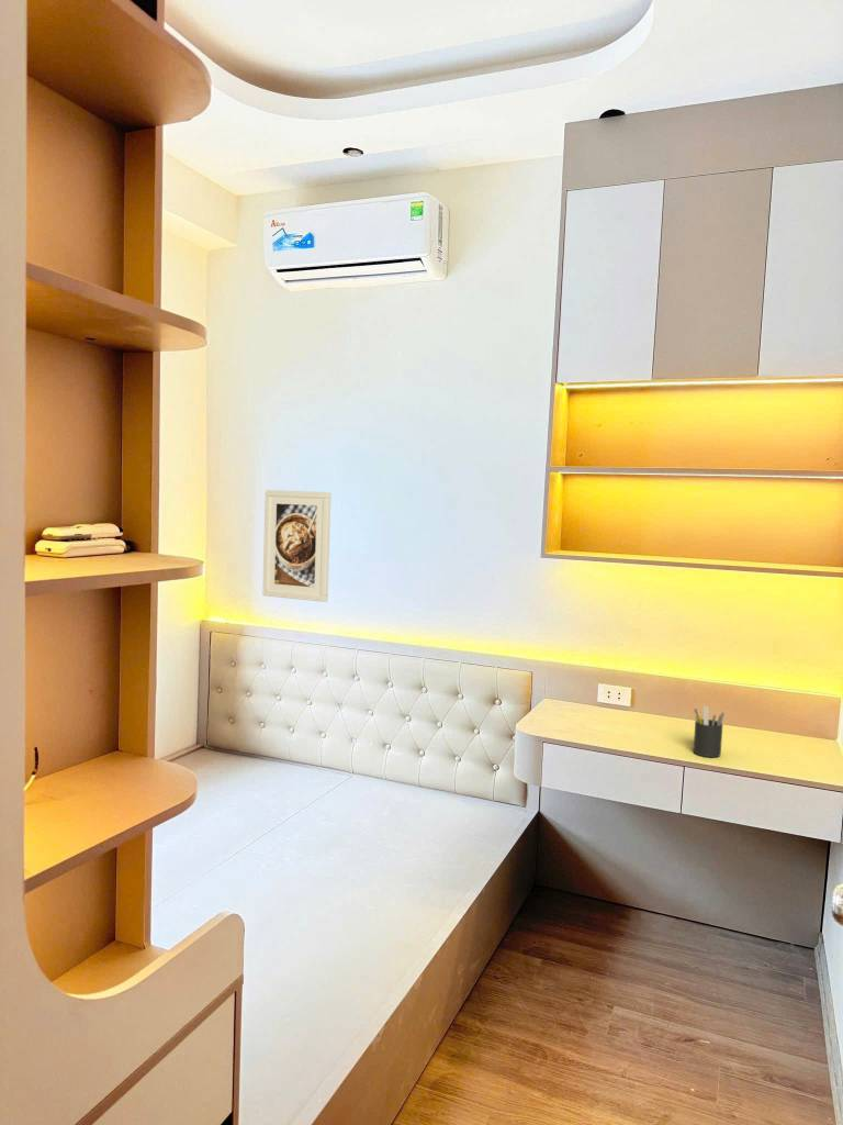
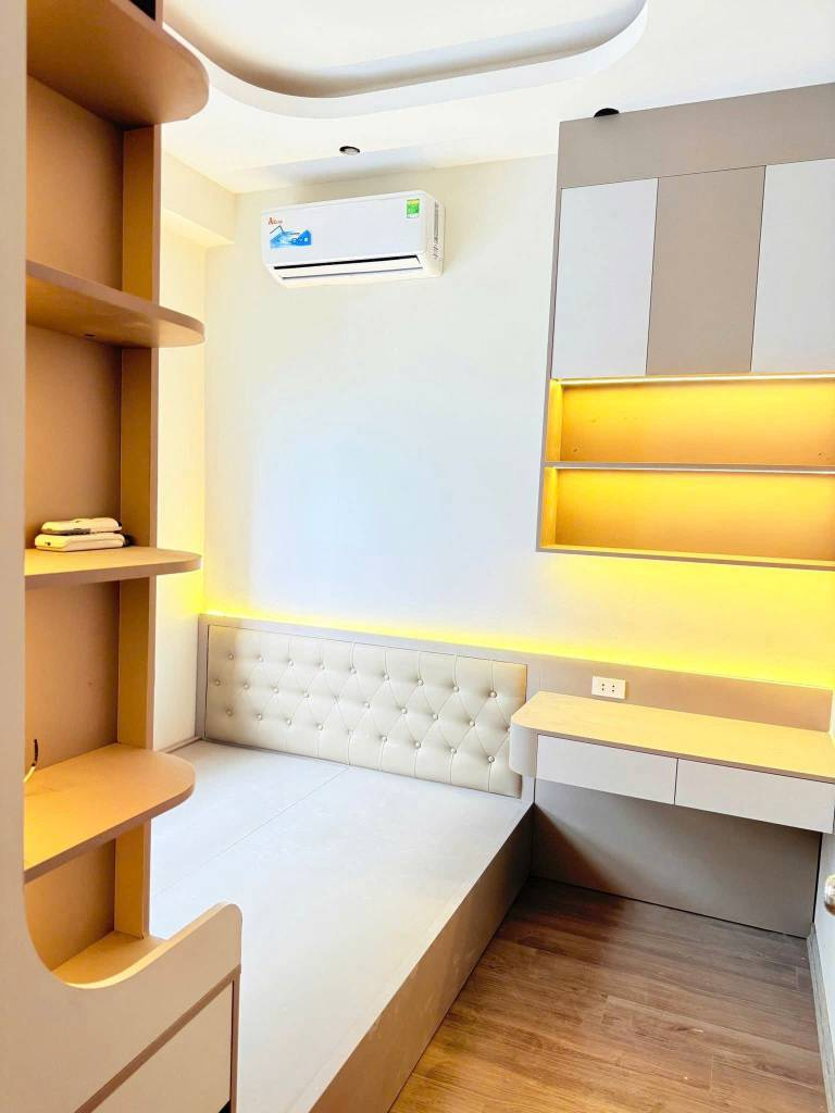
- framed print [261,489,331,603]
- pen holder [693,705,726,758]
